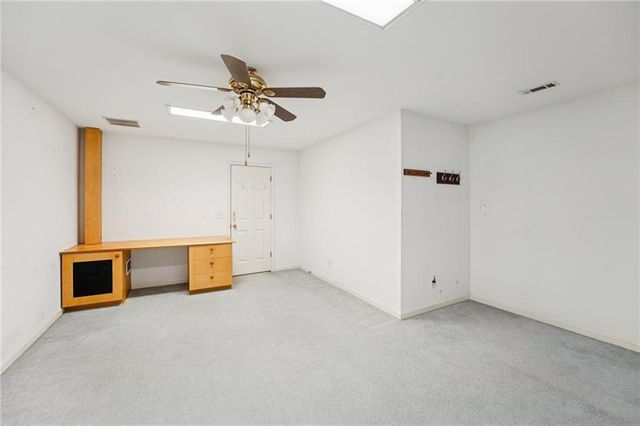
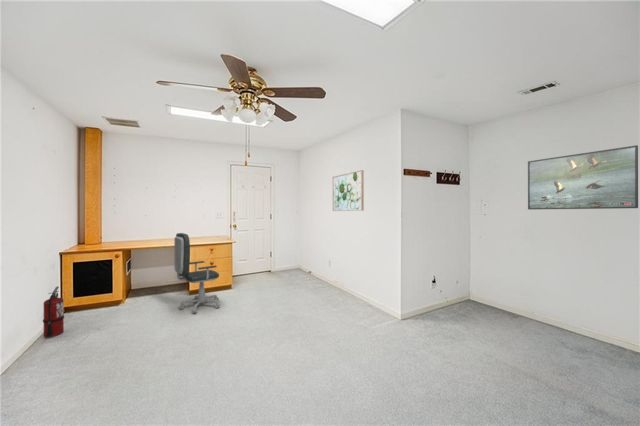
+ wall art [332,169,365,212]
+ office chair [174,232,221,314]
+ fire extinguisher [42,285,65,338]
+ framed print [527,144,639,210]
